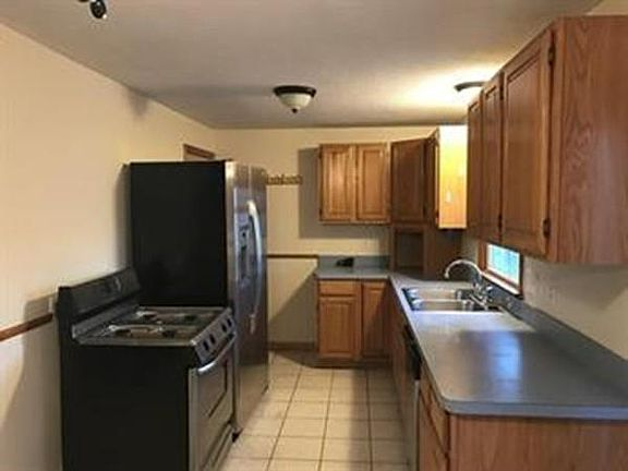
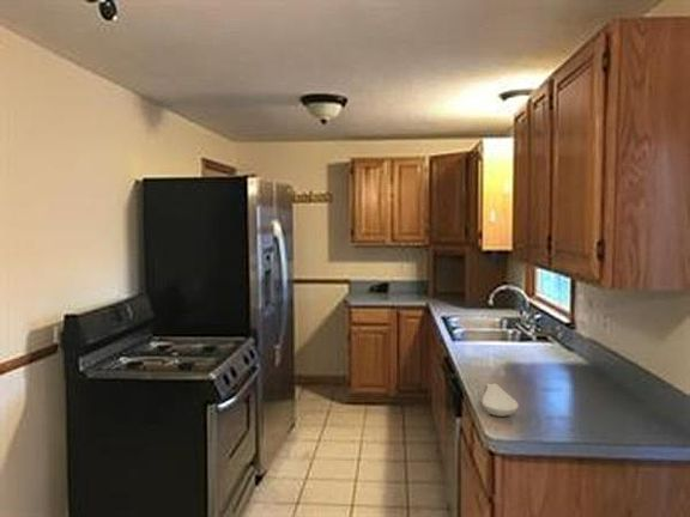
+ spoon rest [480,383,520,418]
